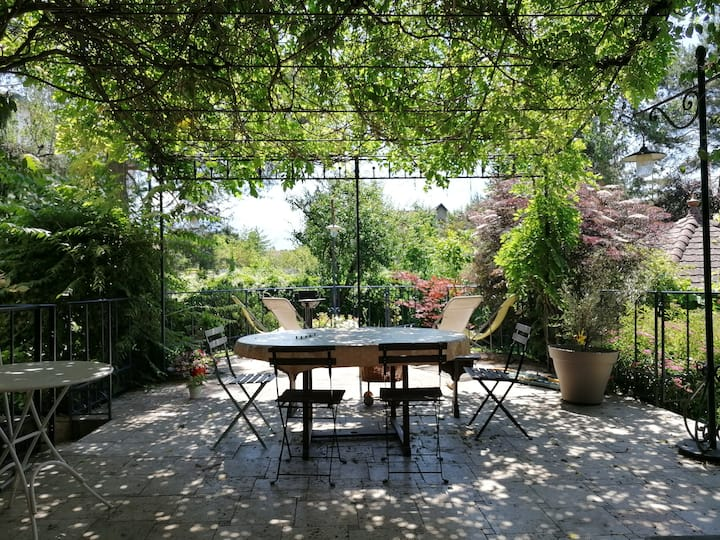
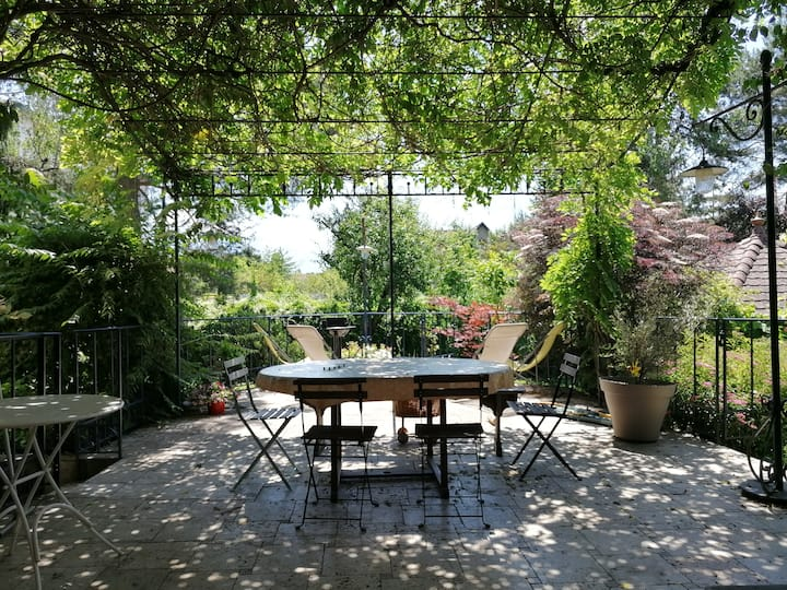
- potted plant [185,371,210,400]
